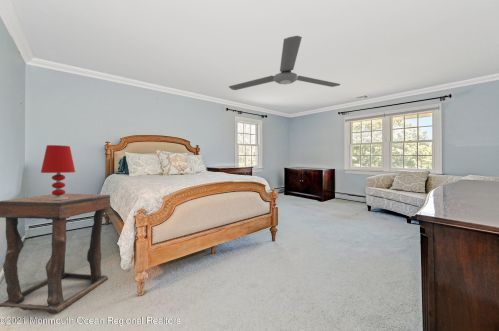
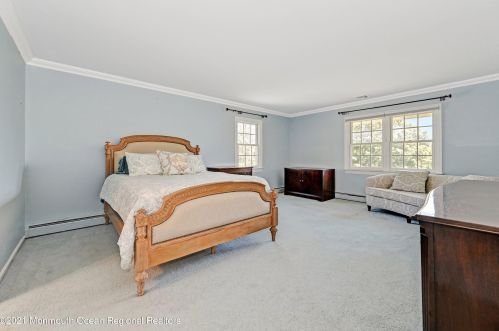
- table lamp [40,144,76,200]
- ceiling fan [228,35,341,91]
- side table [0,193,112,314]
